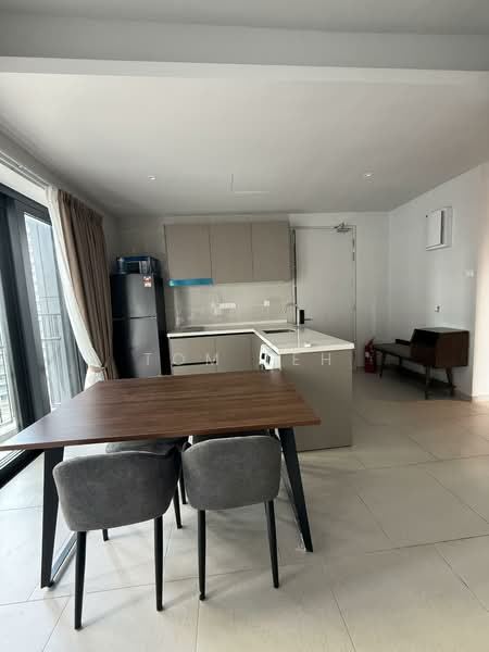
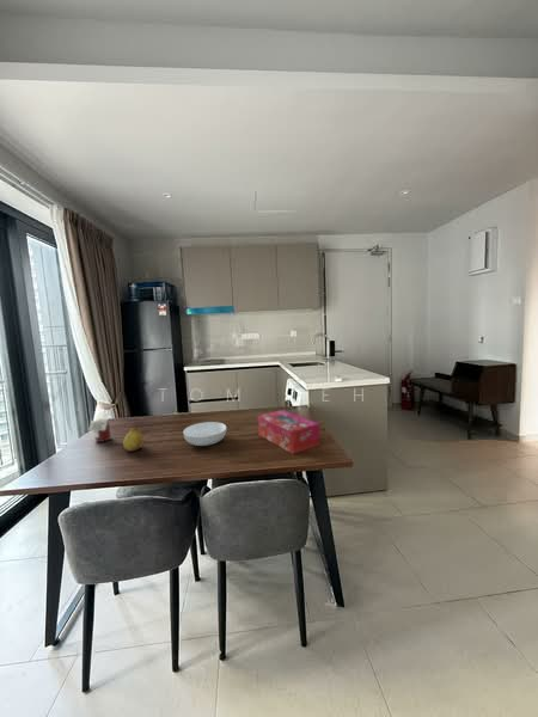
+ jar [87,416,112,443]
+ tissue box [257,409,320,455]
+ fruit [122,423,145,453]
+ serving bowl [182,421,227,447]
